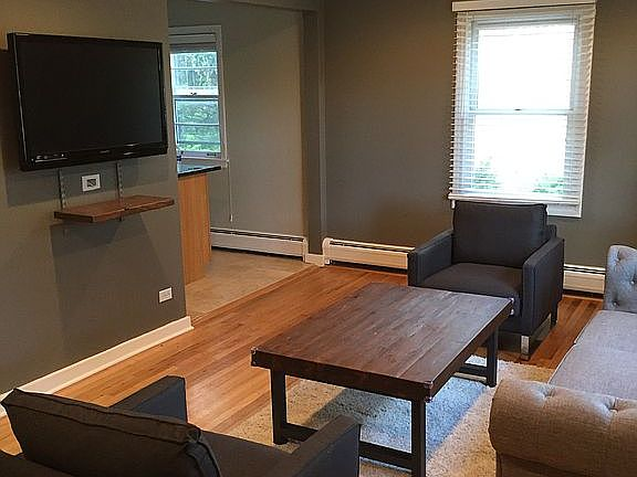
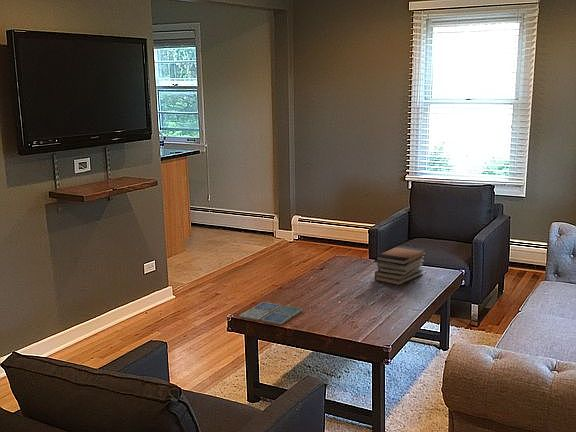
+ drink coaster [238,301,304,326]
+ book stack [373,245,428,286]
